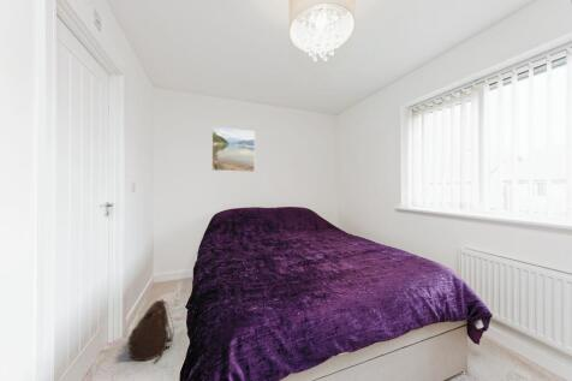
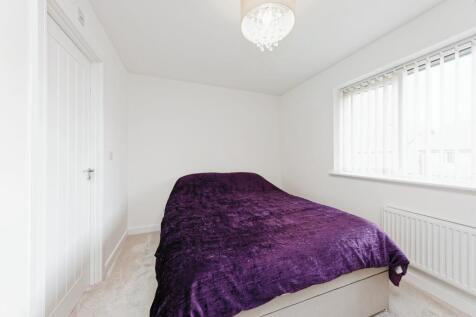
- backpack [127,298,175,364]
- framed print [210,126,256,173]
